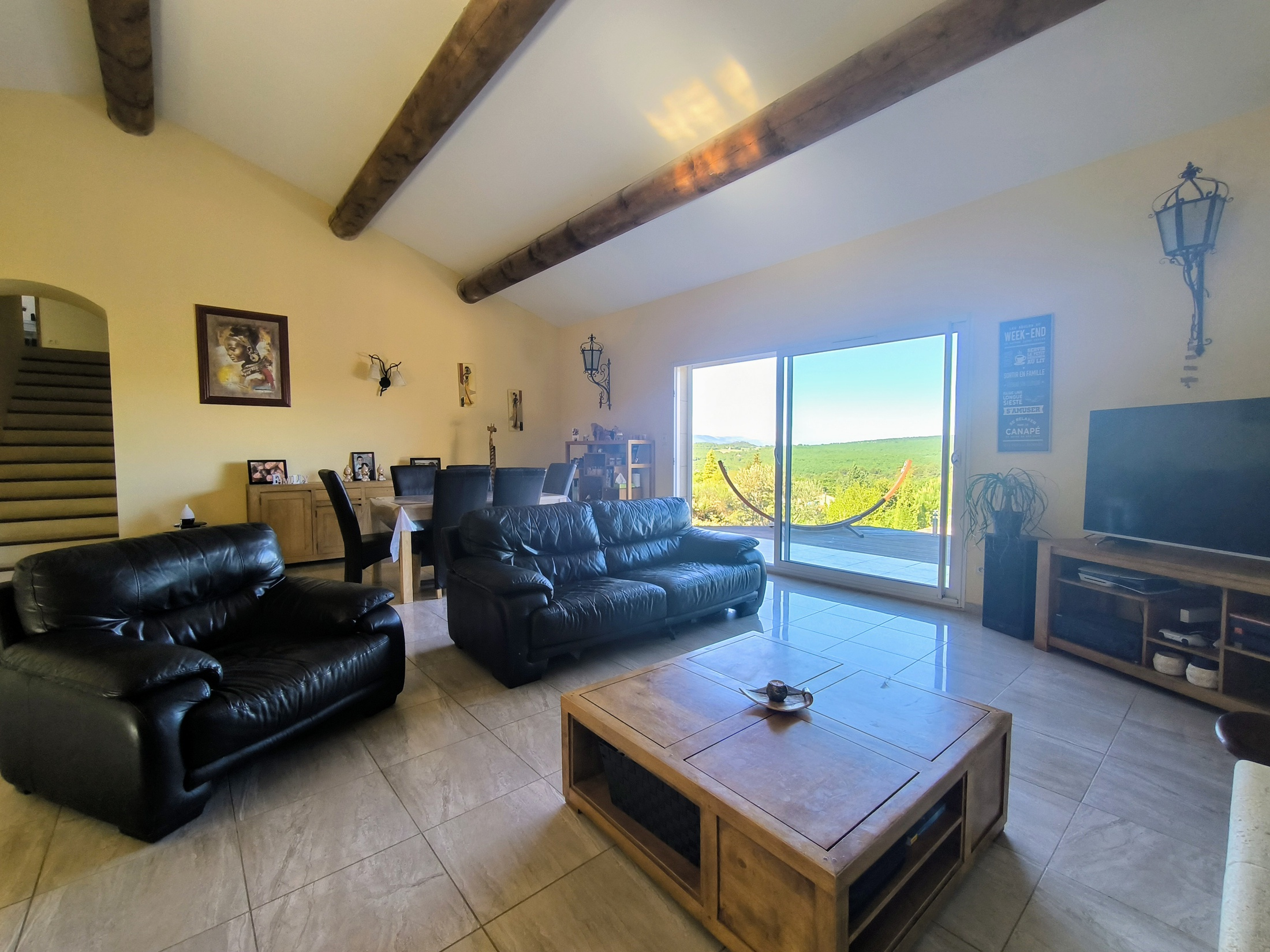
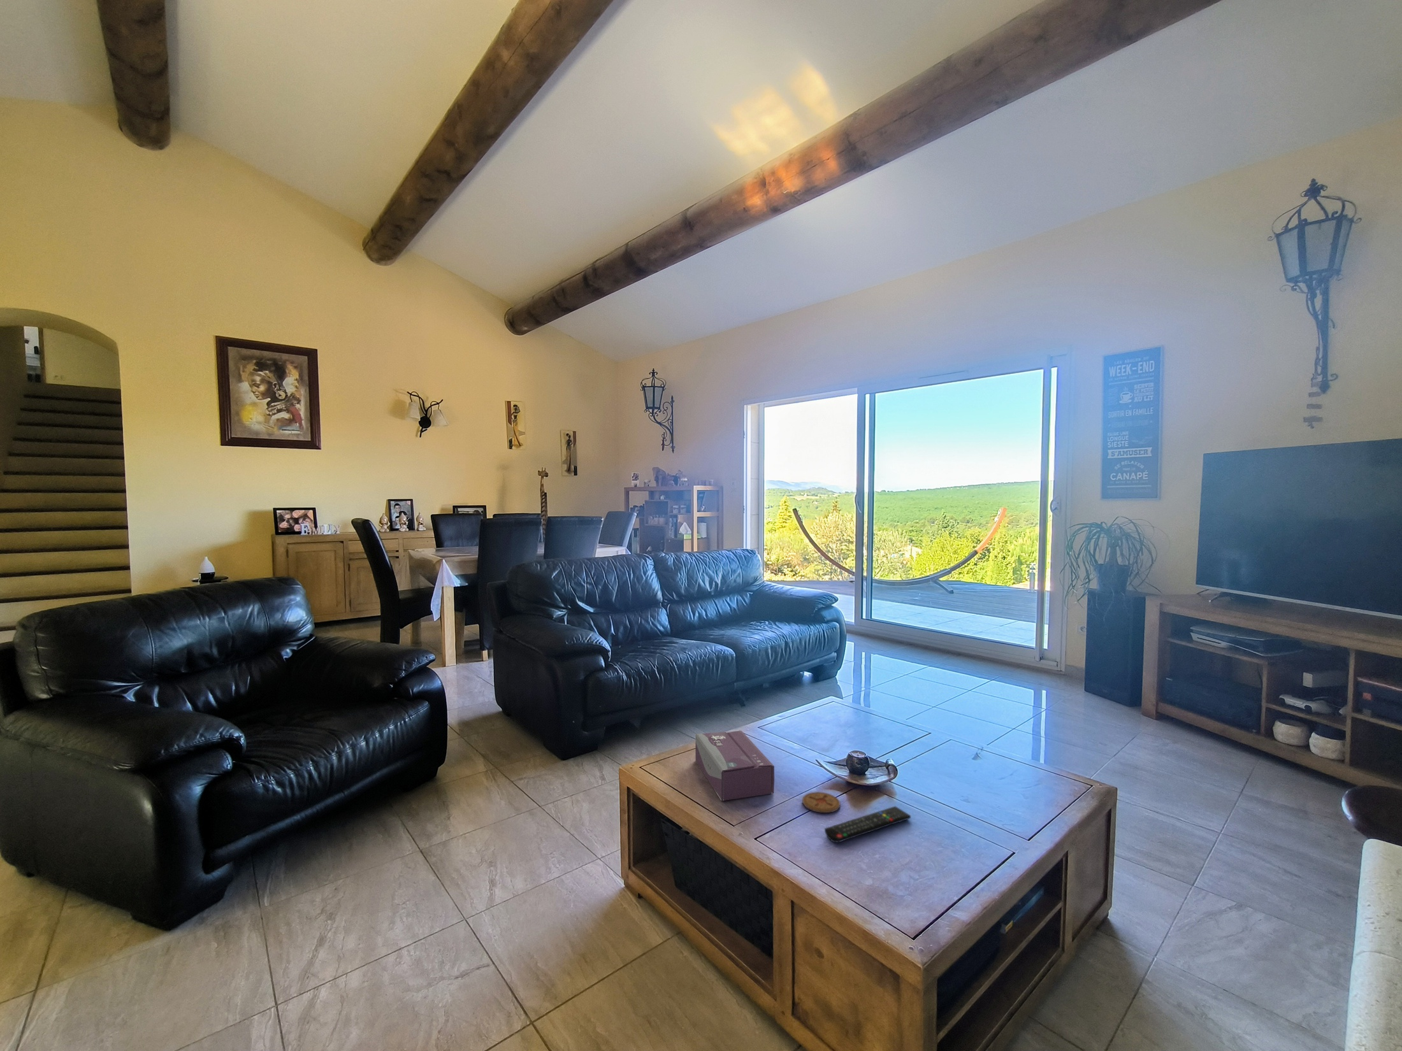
+ remote control [824,806,912,842]
+ coaster [801,792,840,814]
+ tissue box [694,730,775,801]
